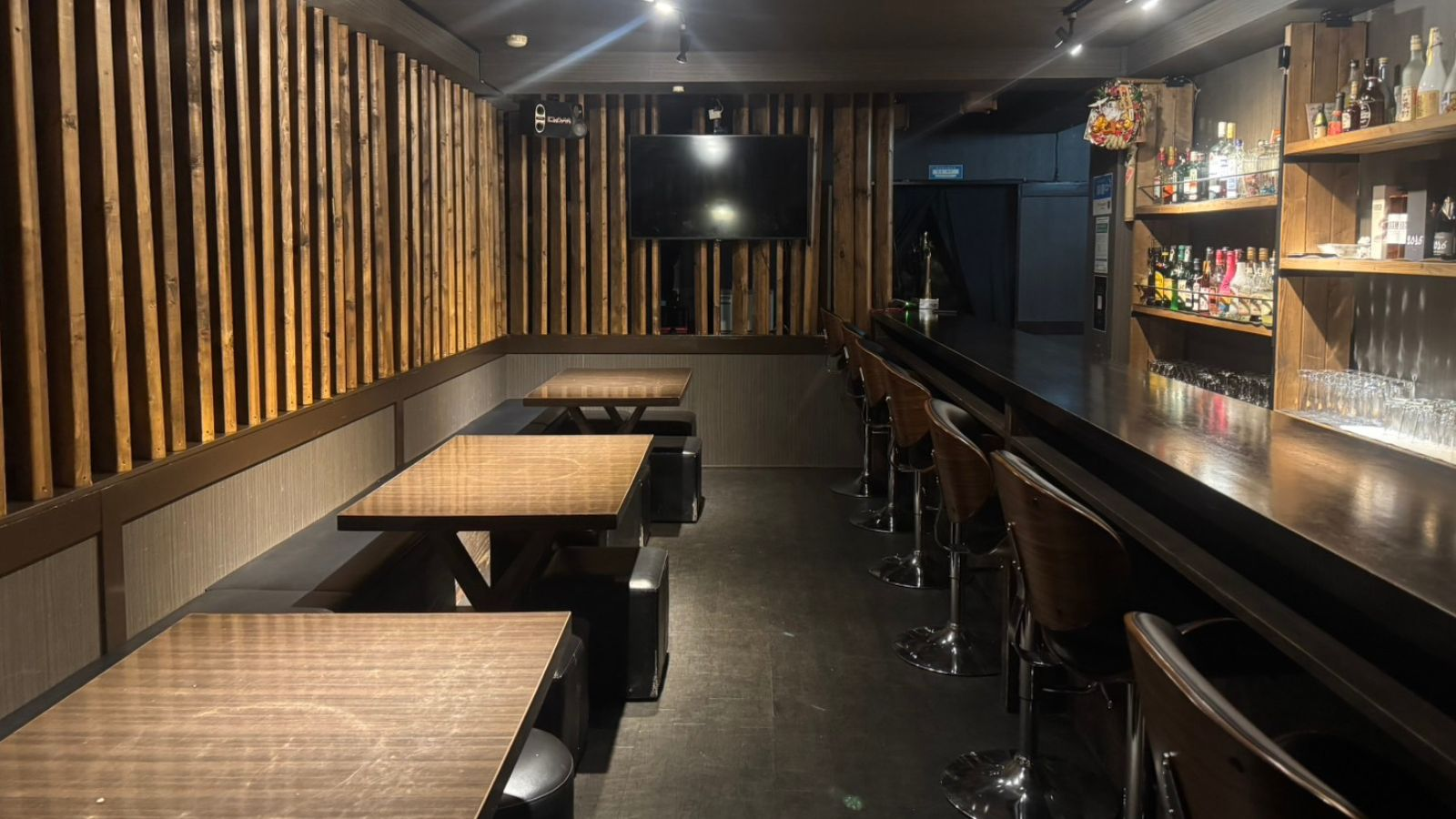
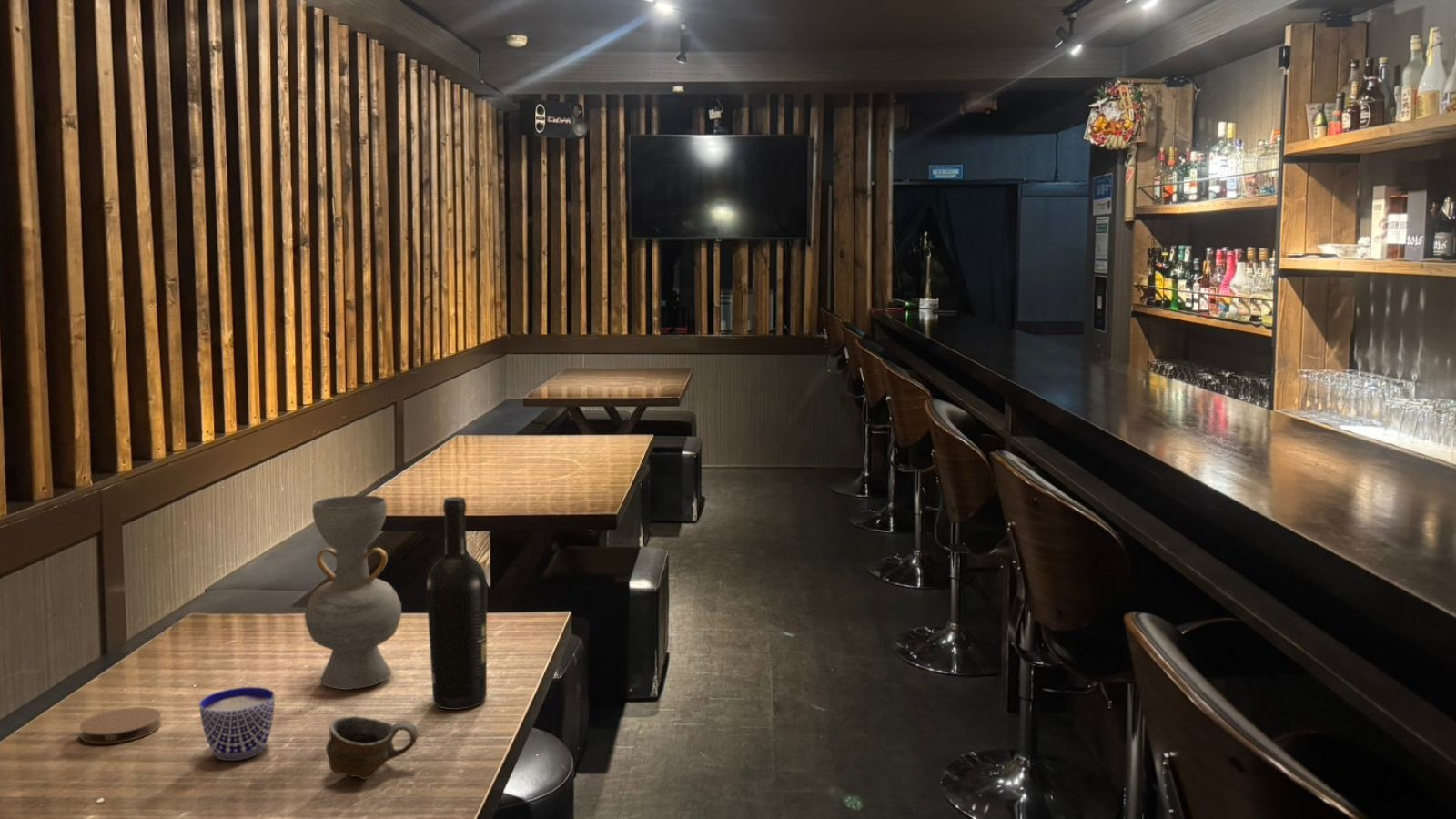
+ wine bottle [426,496,488,711]
+ cup [198,686,276,762]
+ coaster [79,706,162,744]
+ decorative vase [304,495,402,691]
+ cup [325,715,419,780]
